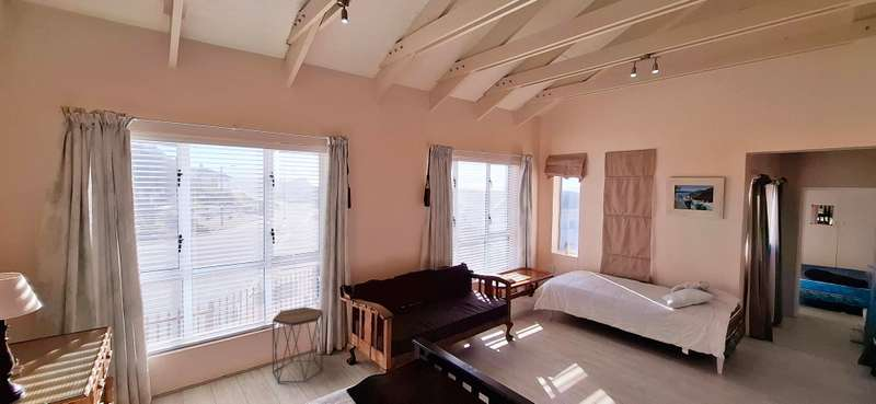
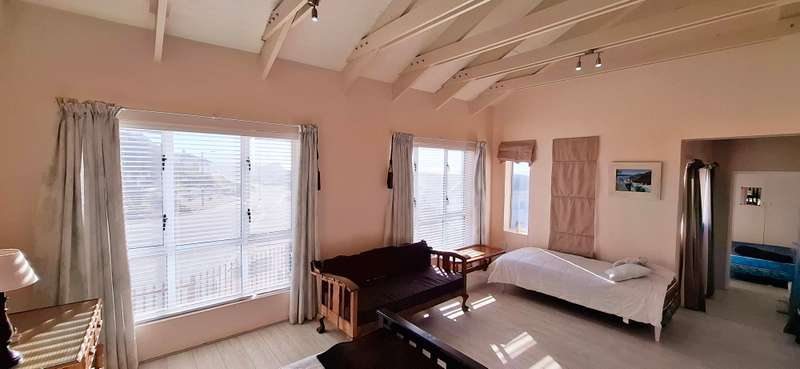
- side table [272,305,324,383]
